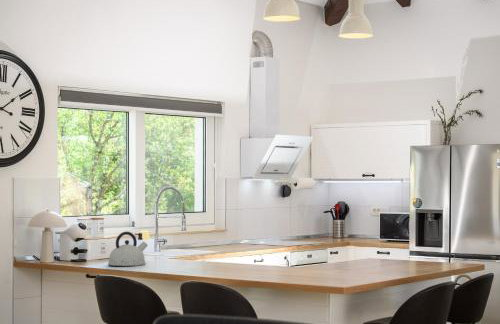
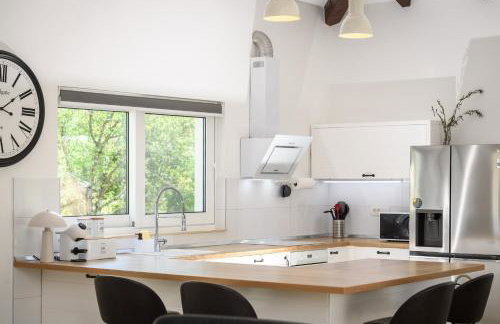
- kettle [107,231,149,267]
